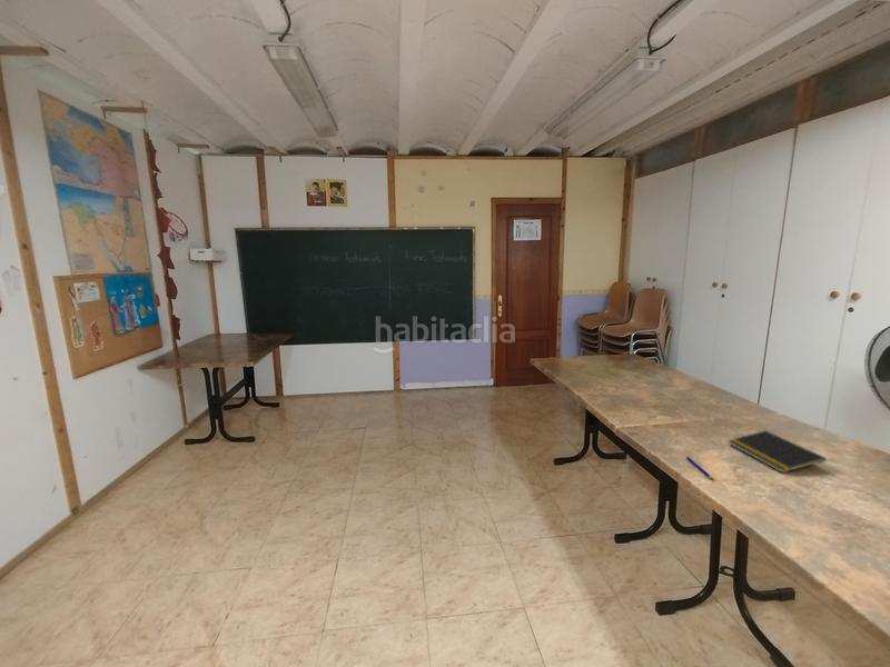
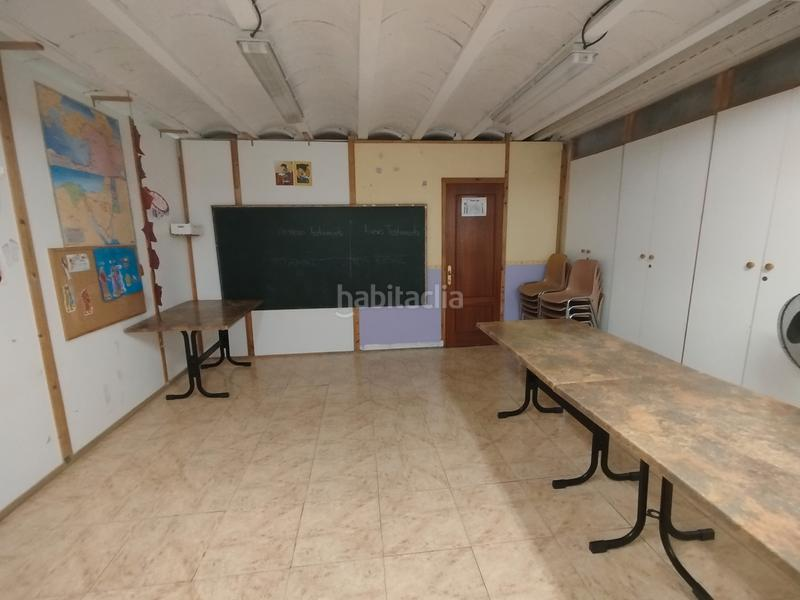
- pen [685,456,714,481]
- notepad [728,429,827,474]
